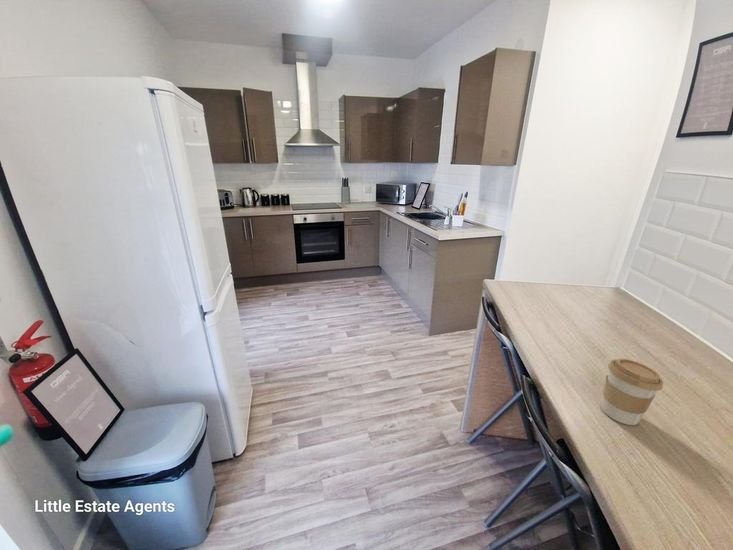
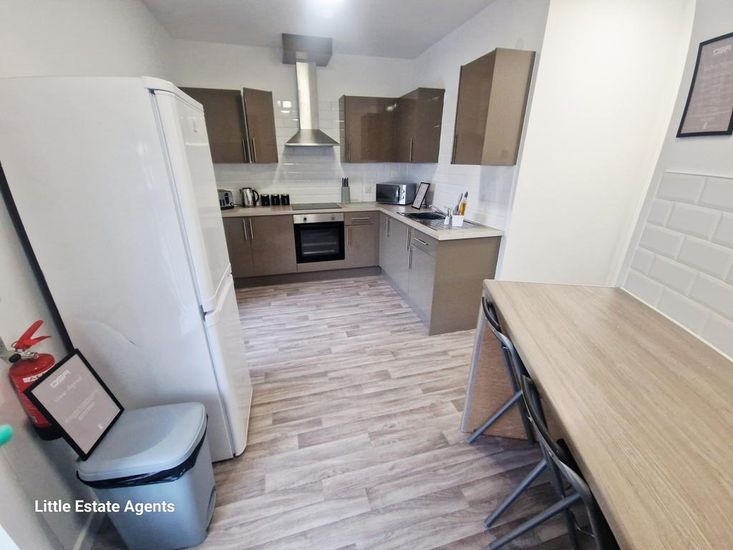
- coffee cup [600,358,664,426]
